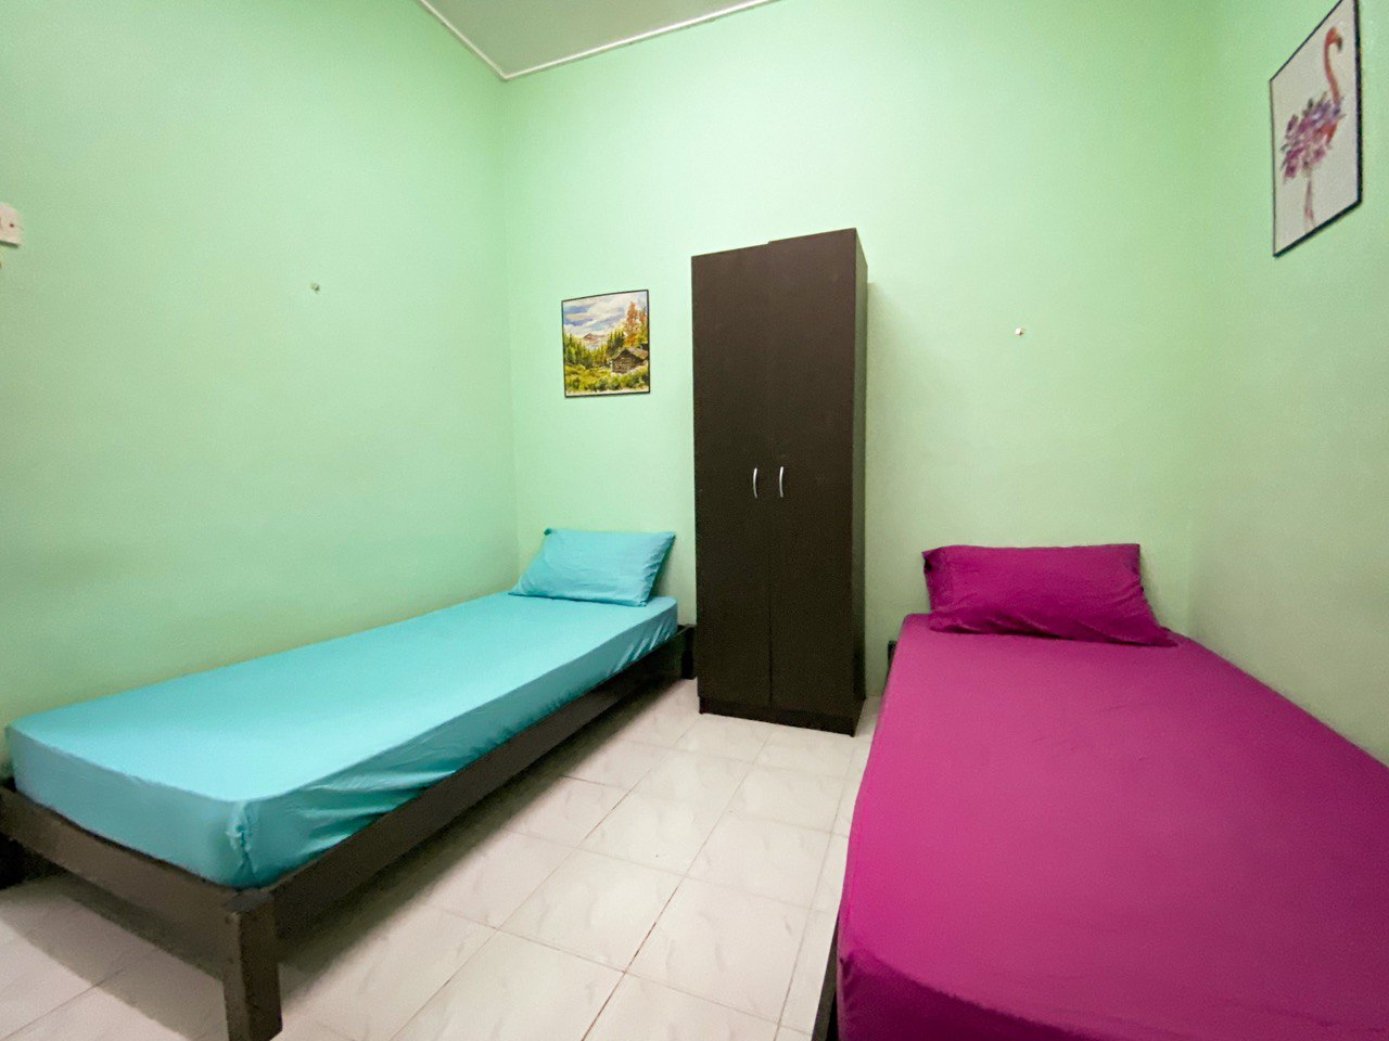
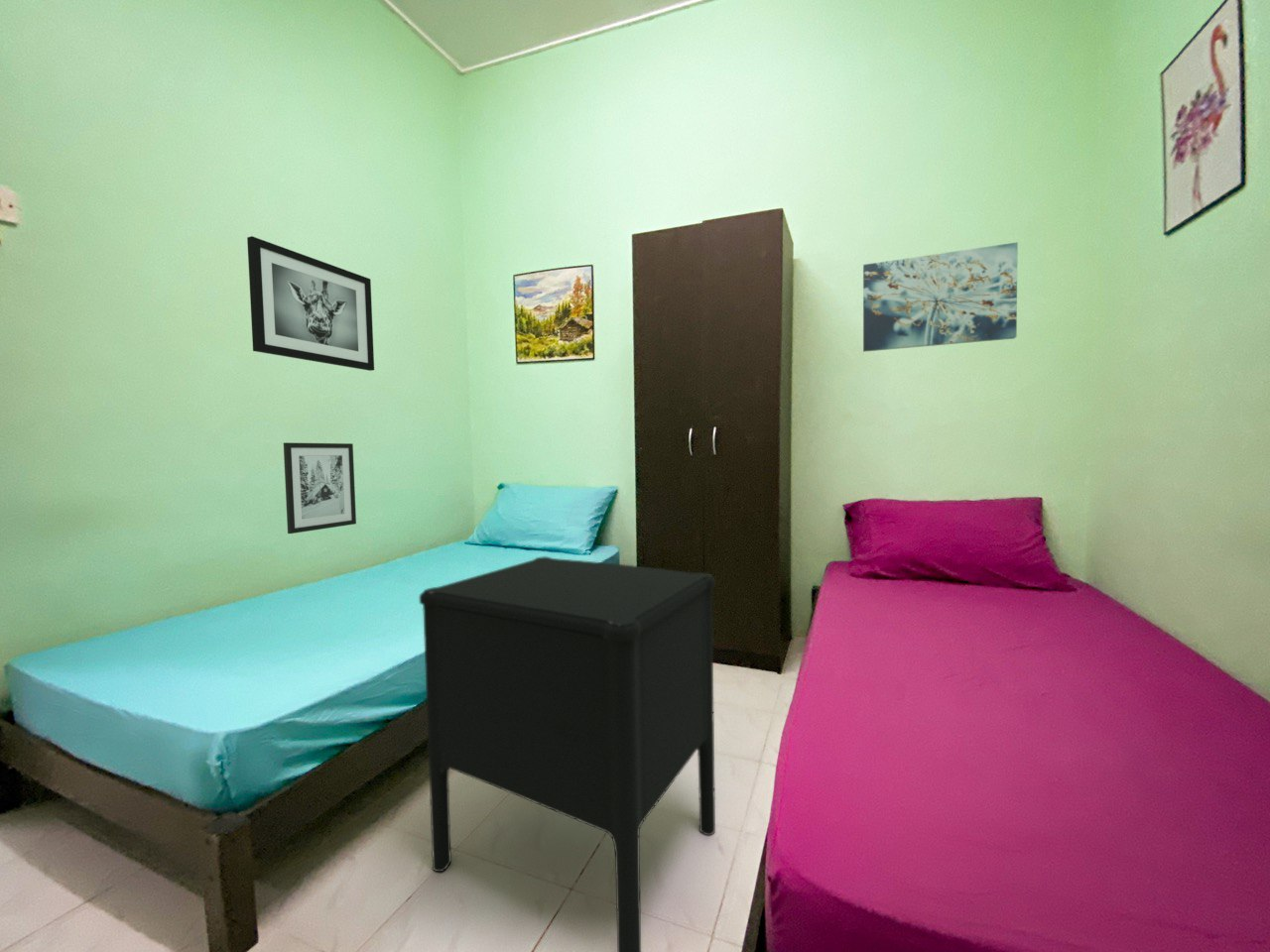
+ wall art [246,235,375,372]
+ wall art [283,441,357,535]
+ wall art [862,241,1019,353]
+ nightstand [419,555,716,952]
